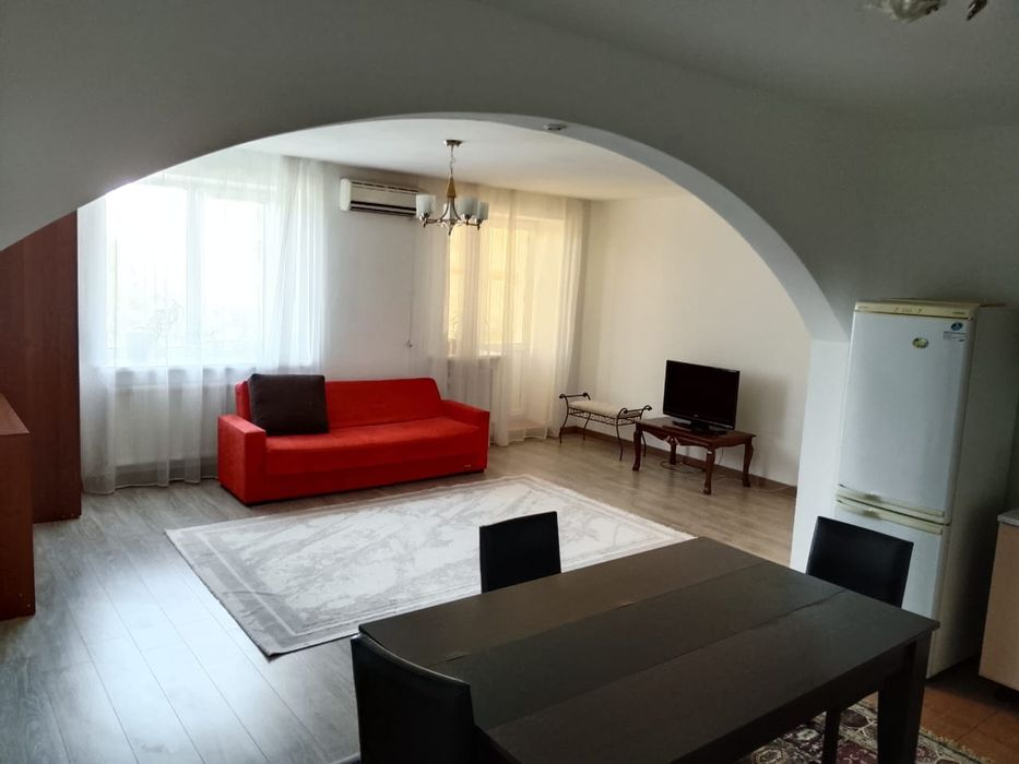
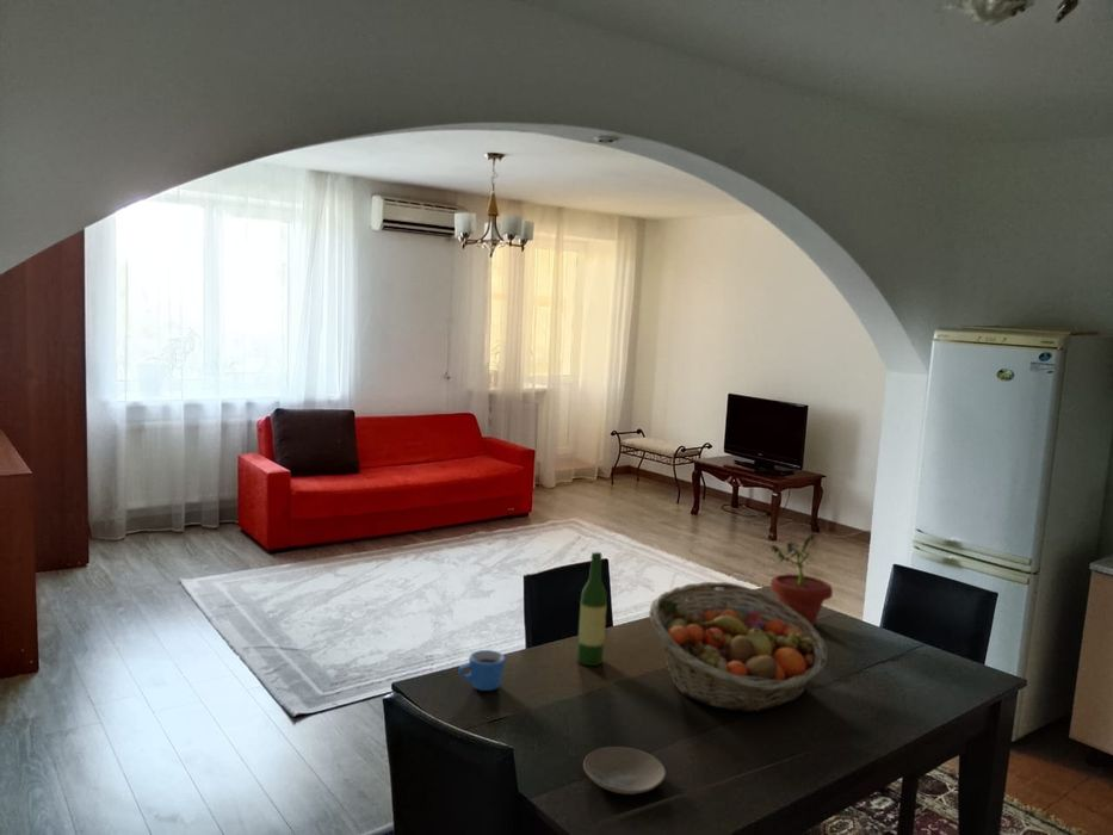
+ mug [457,649,507,692]
+ plate [582,746,667,796]
+ fruit basket [648,581,829,713]
+ wine bottle [576,551,608,667]
+ potted plant [768,532,834,626]
